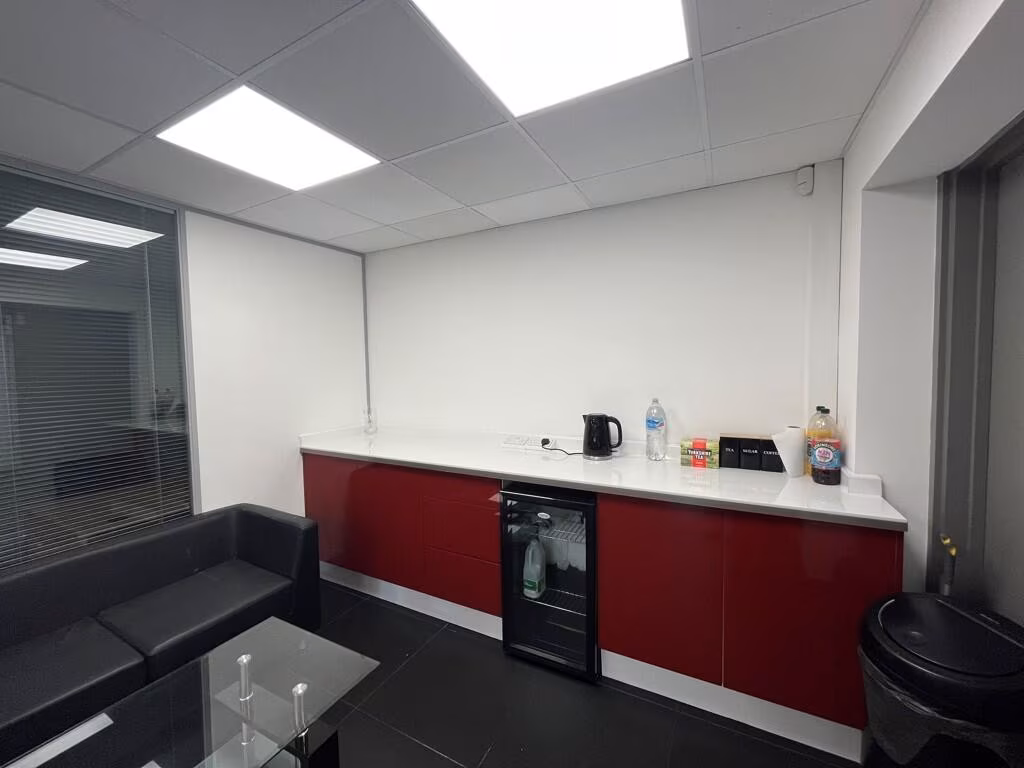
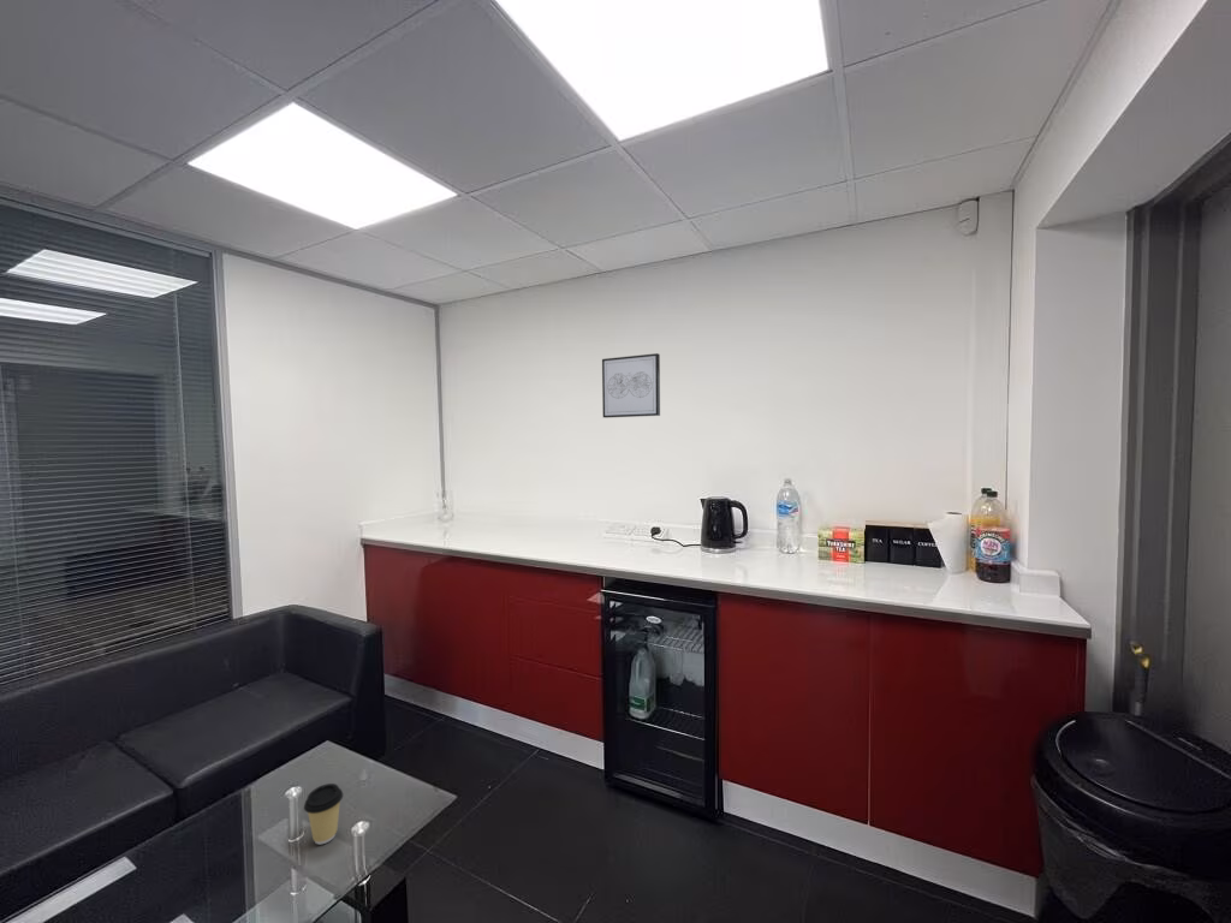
+ coffee cup [303,782,344,845]
+ wall art [601,352,661,419]
